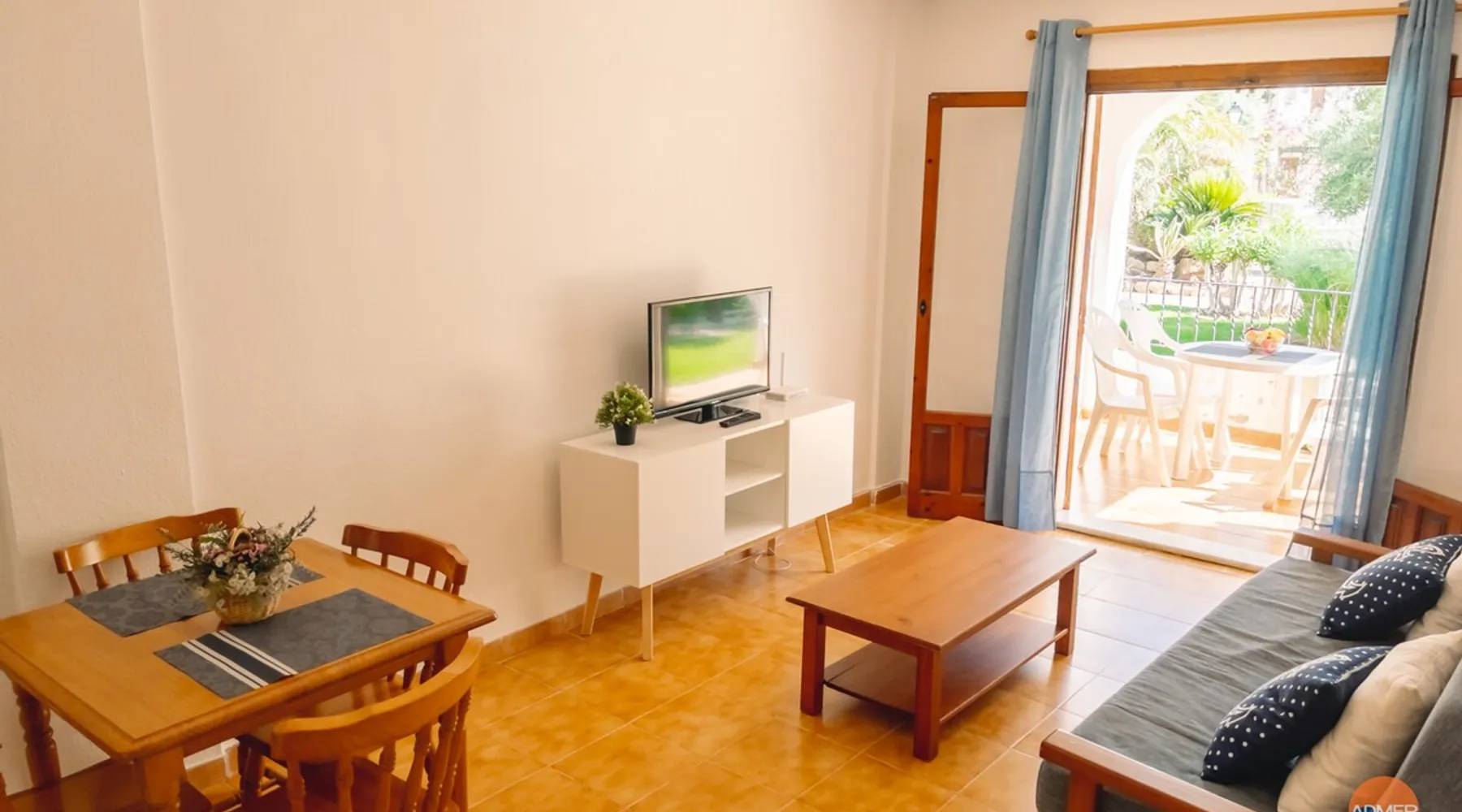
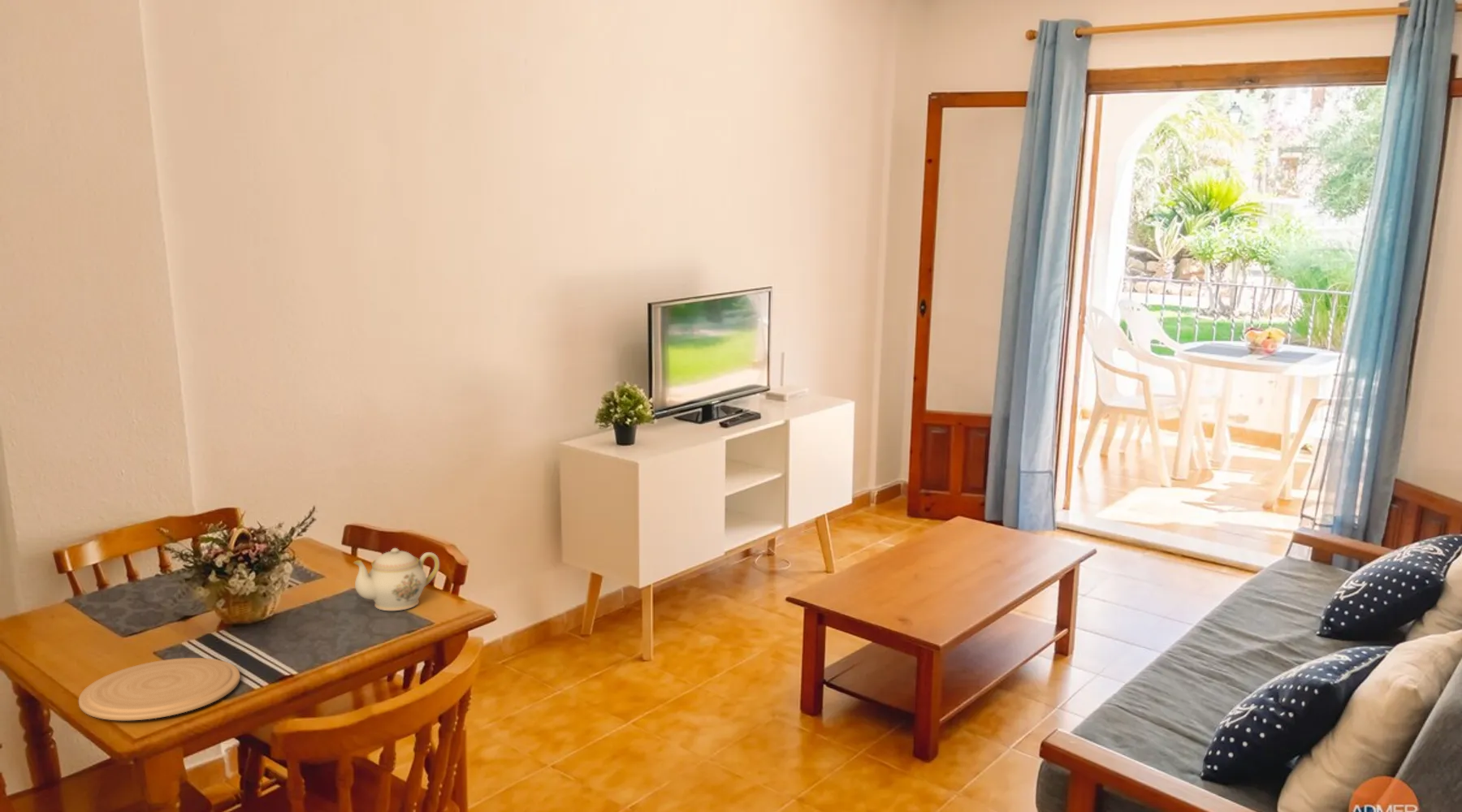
+ plate [78,657,241,721]
+ teapot [353,547,440,611]
